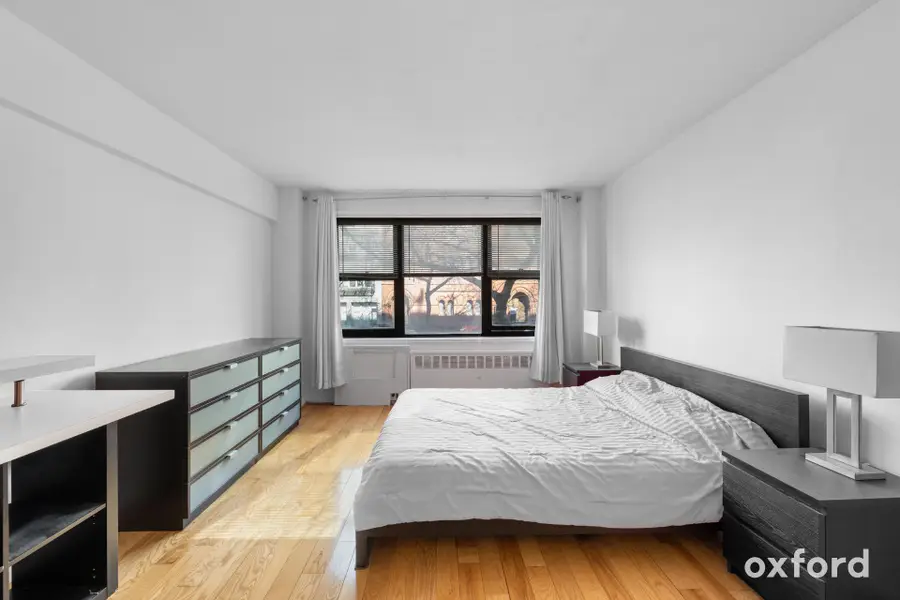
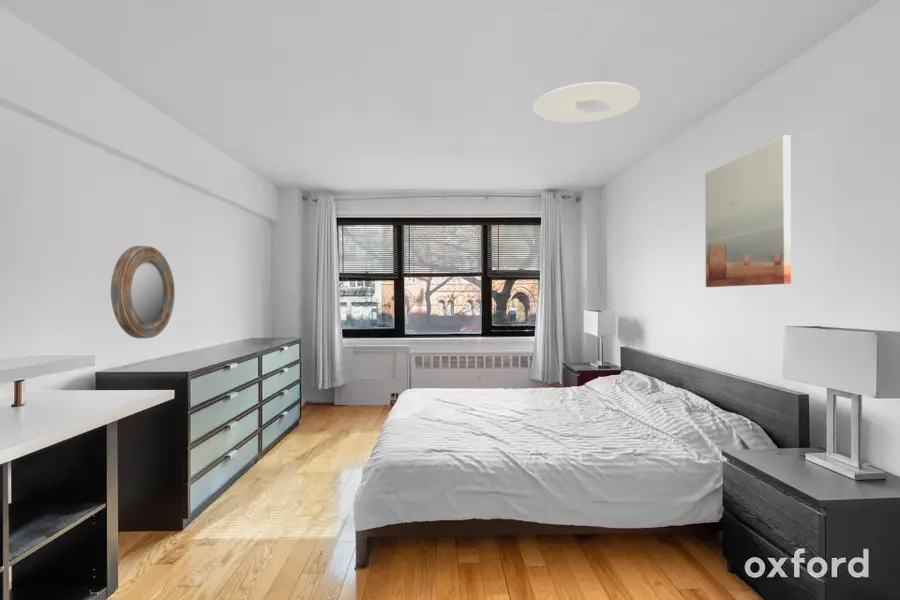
+ home mirror [110,245,176,339]
+ ceiling light [533,81,642,124]
+ wall art [704,135,792,288]
